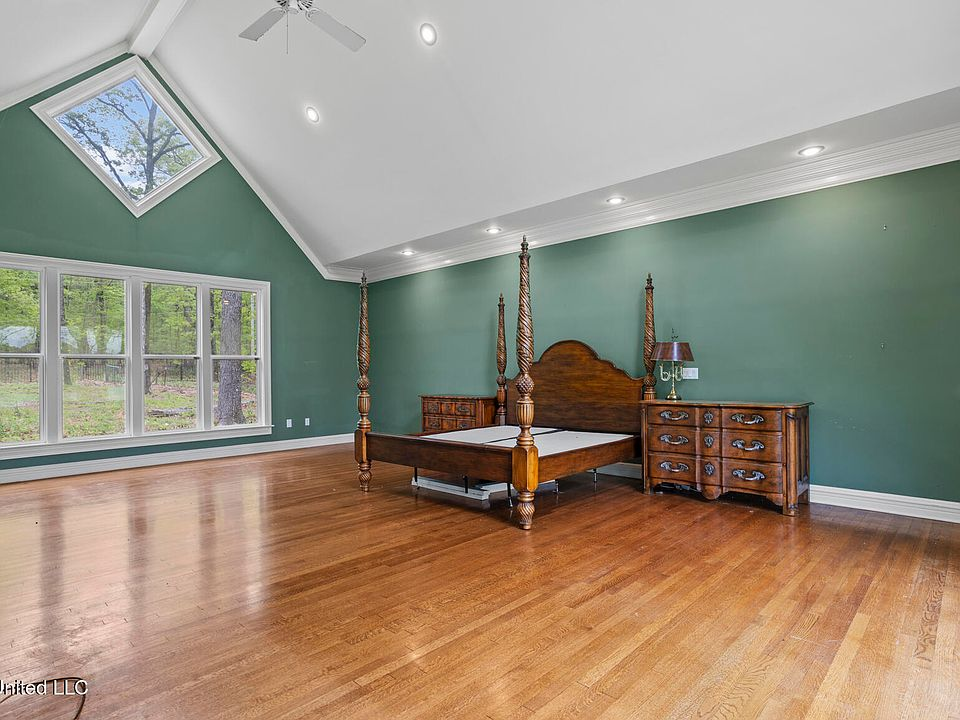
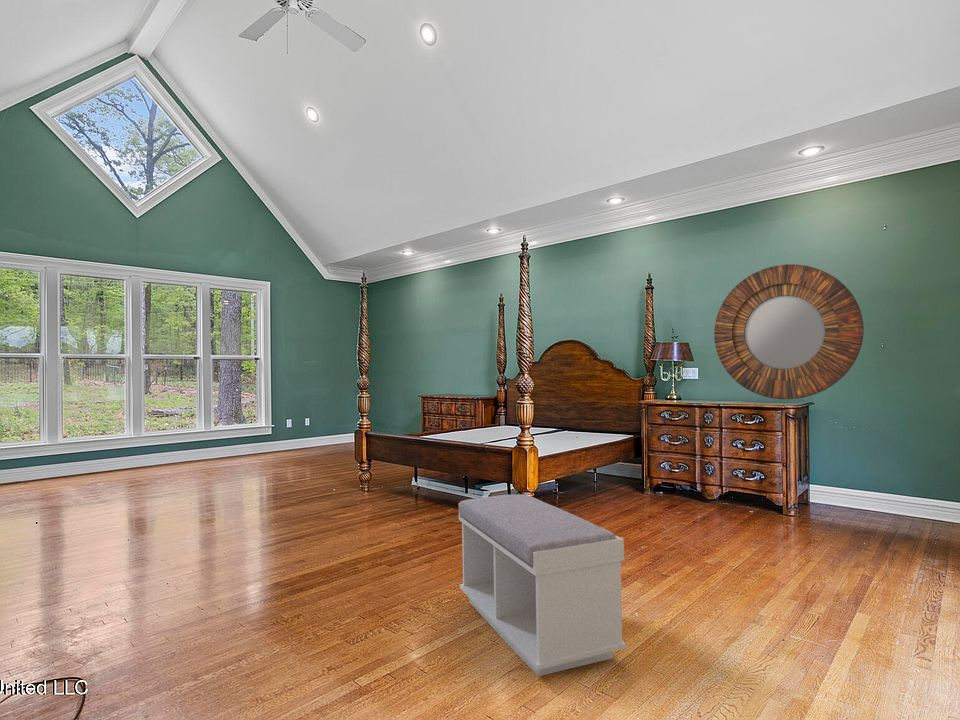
+ home mirror [713,263,865,400]
+ bench [458,493,627,677]
